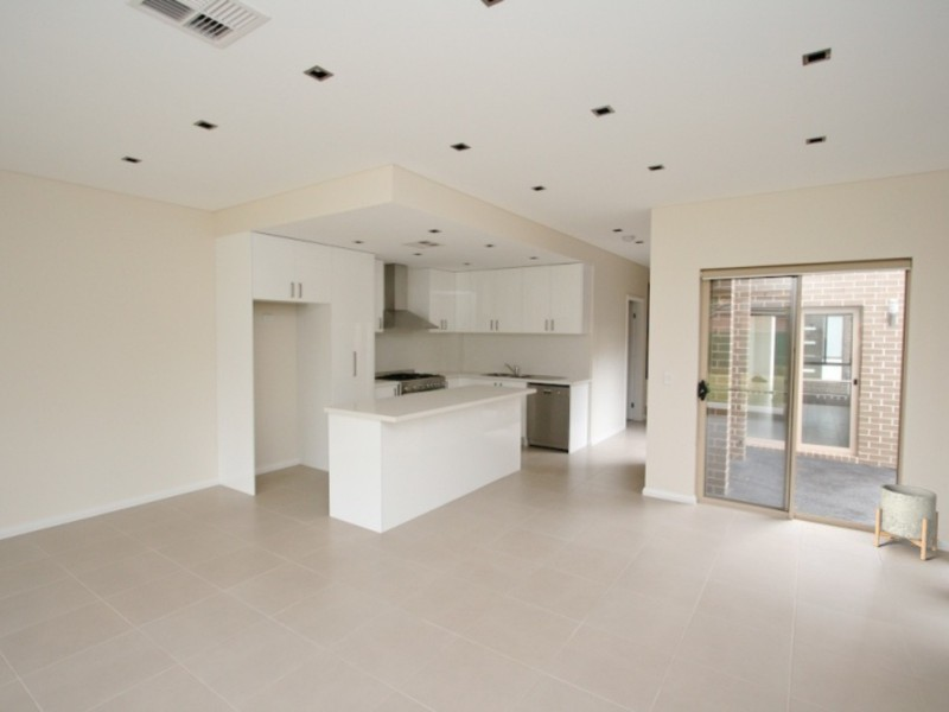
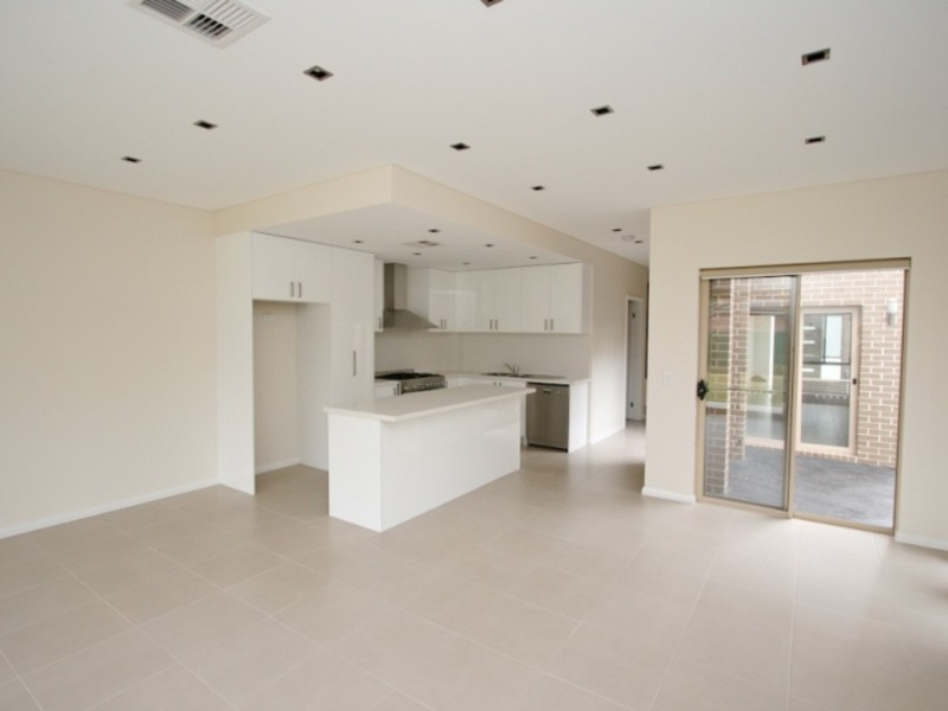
- planter [873,483,940,561]
